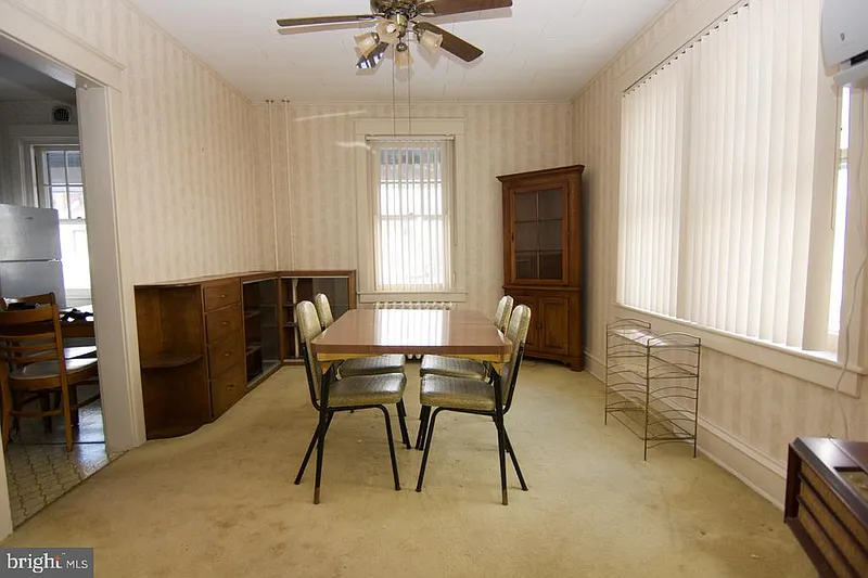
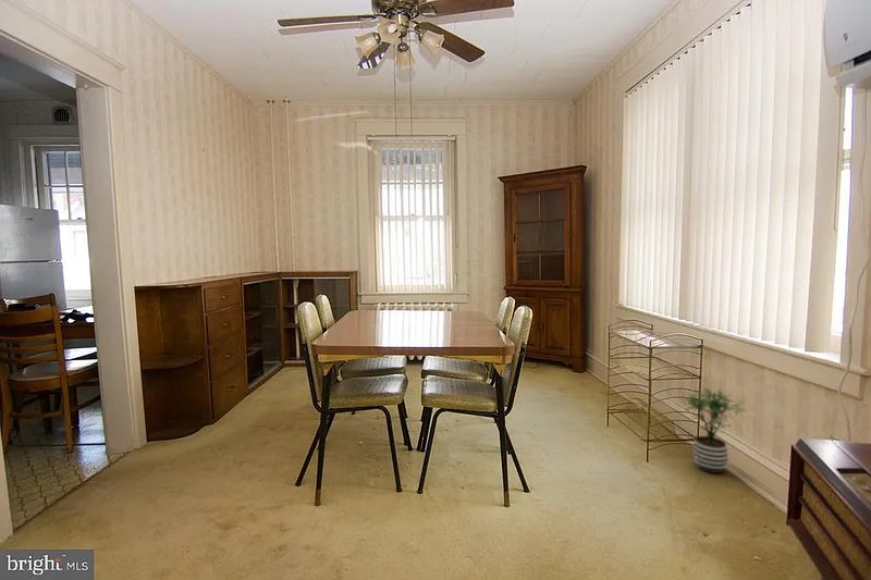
+ potted plant [680,385,747,474]
